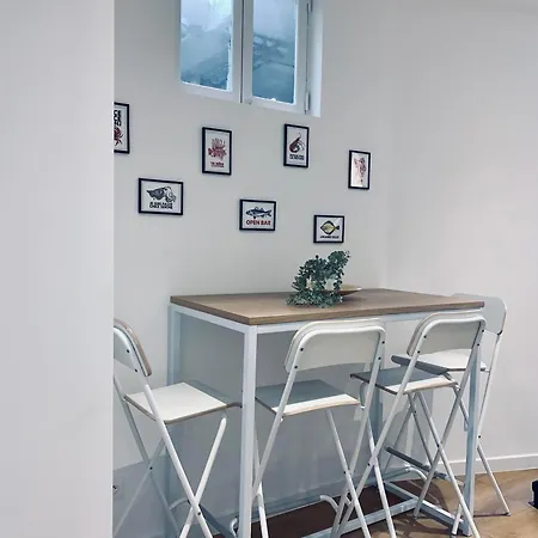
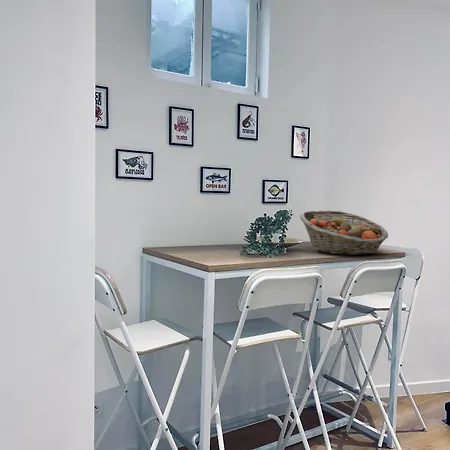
+ fruit basket [299,210,389,256]
